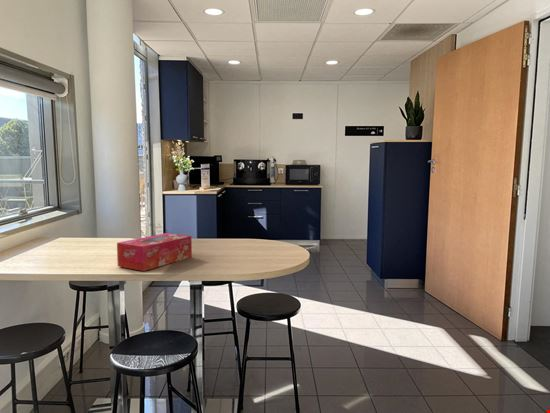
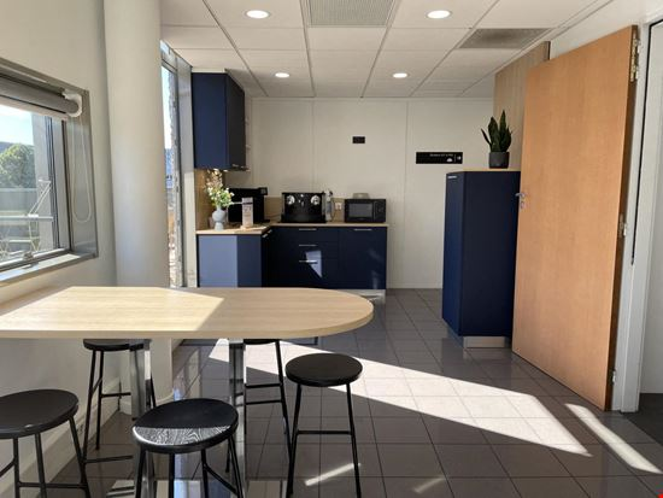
- tissue box [116,232,193,272]
